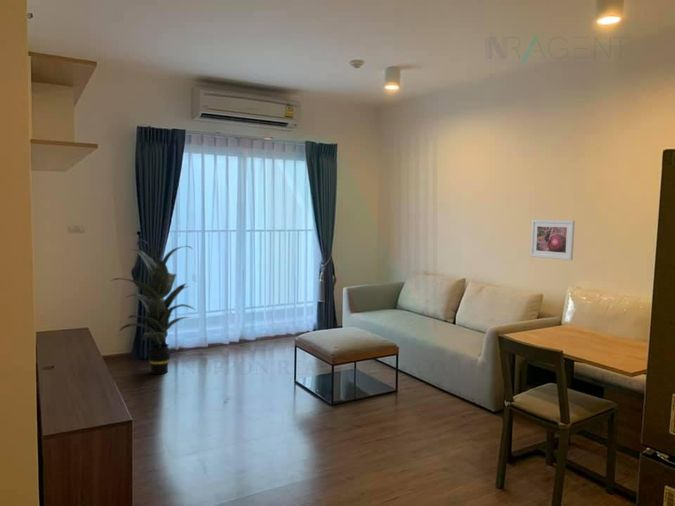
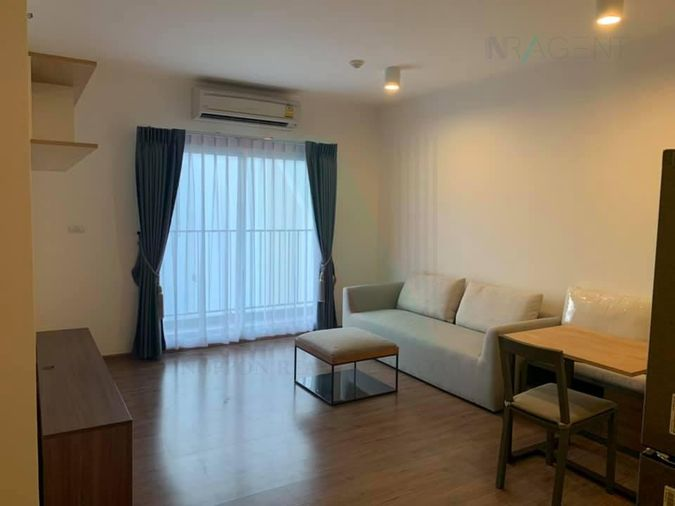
- indoor plant [109,238,195,375]
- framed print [529,219,576,261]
